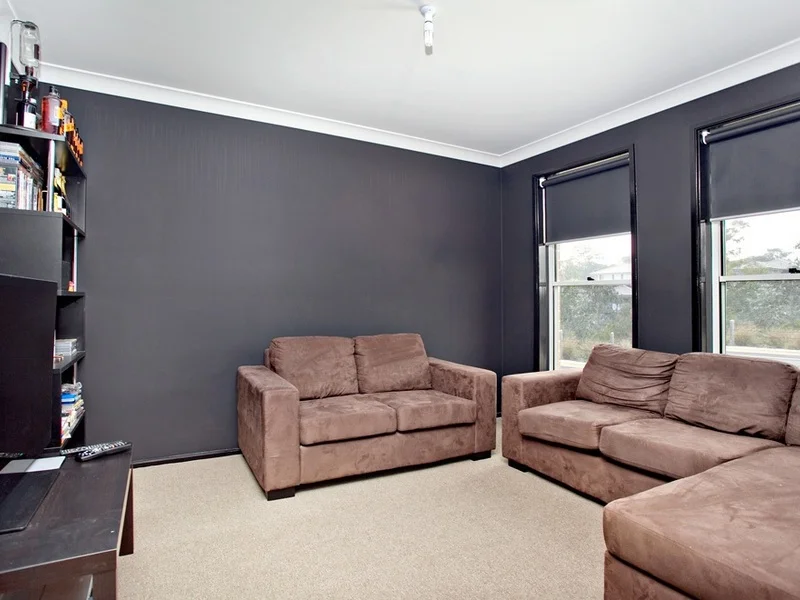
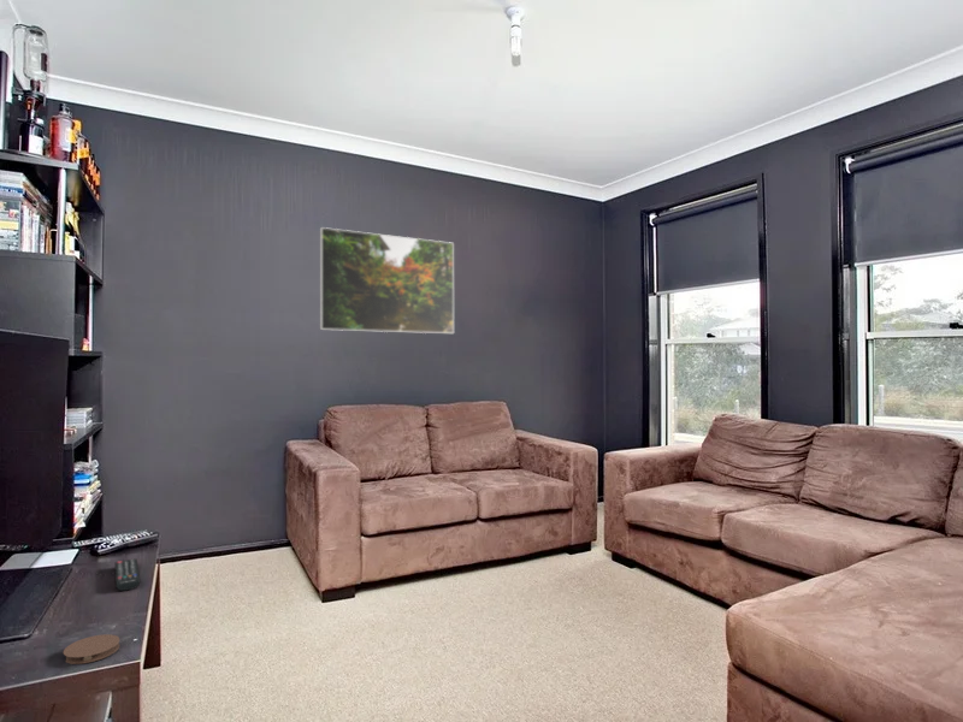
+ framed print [319,226,455,335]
+ coaster [63,633,120,665]
+ remote control [114,557,141,592]
